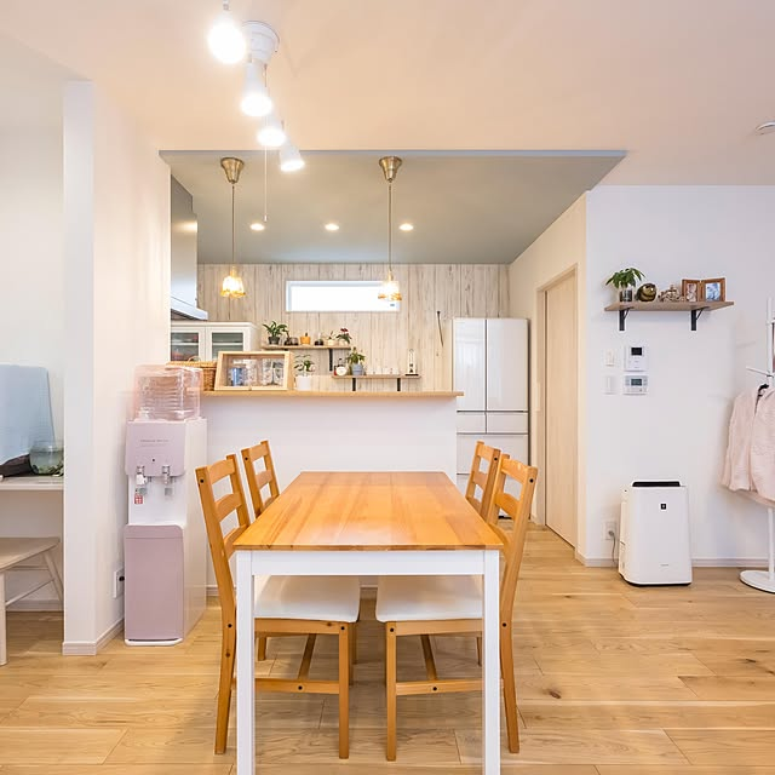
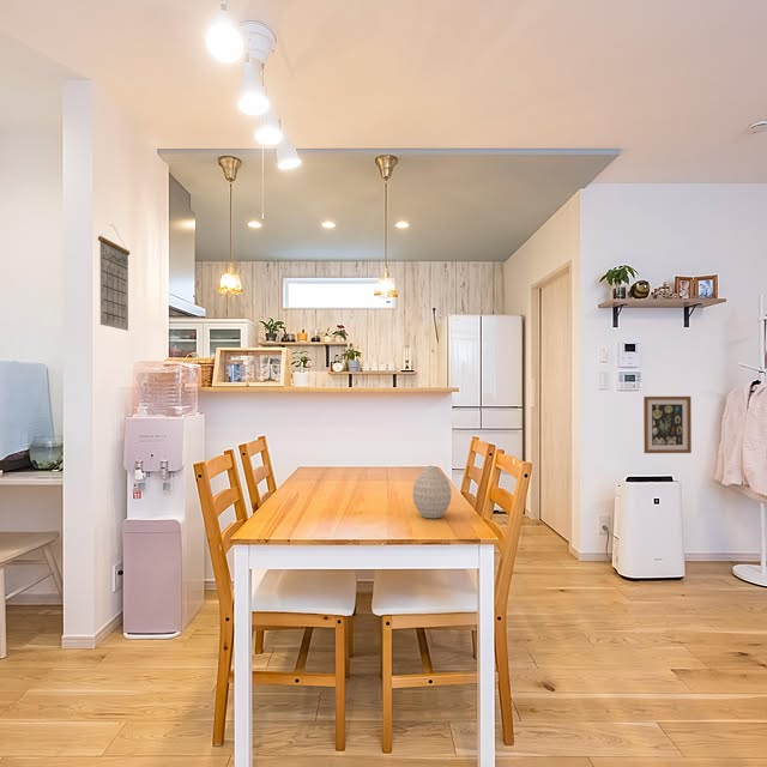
+ vase [412,465,452,520]
+ wall art [642,395,693,454]
+ calendar [97,224,131,332]
